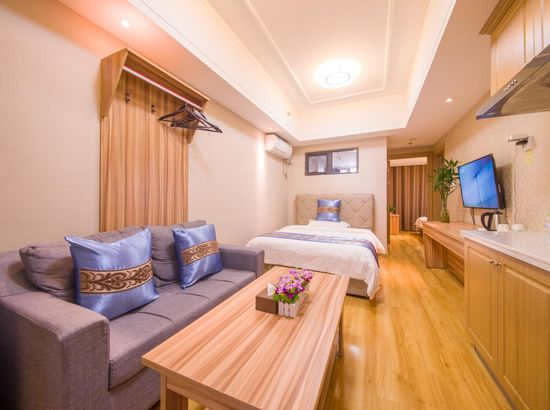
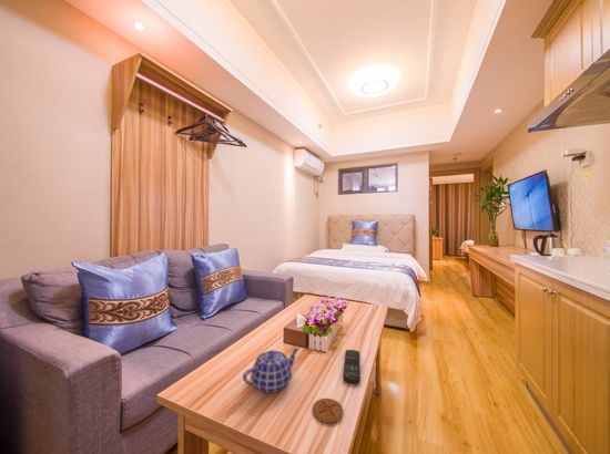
+ teapot [242,345,301,394]
+ coaster [312,398,344,424]
+ remote control [342,349,362,384]
